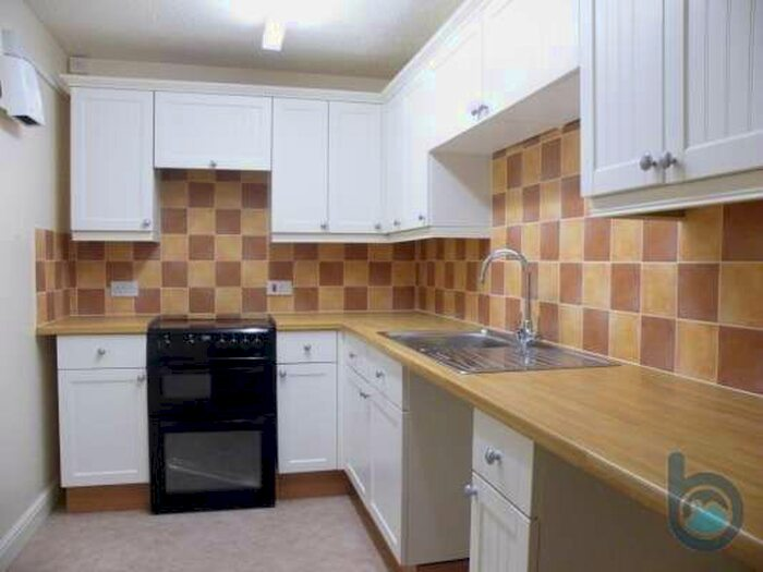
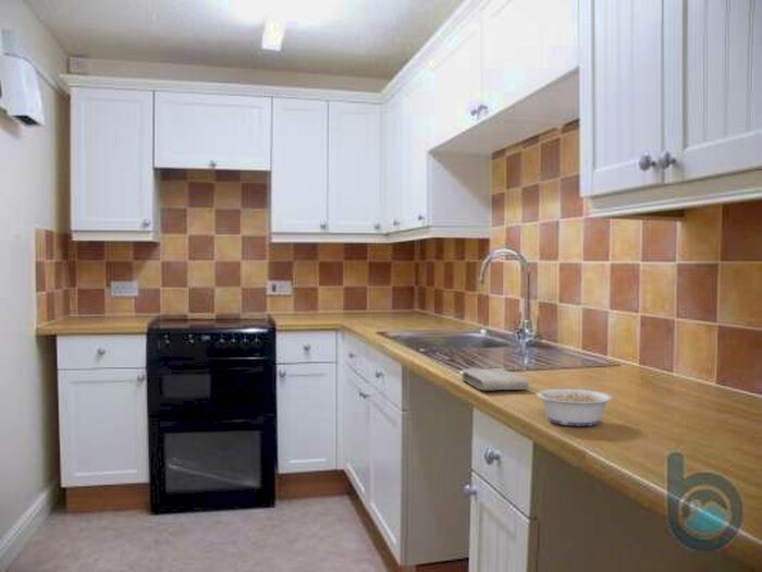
+ washcloth [459,367,530,391]
+ legume [524,386,613,427]
